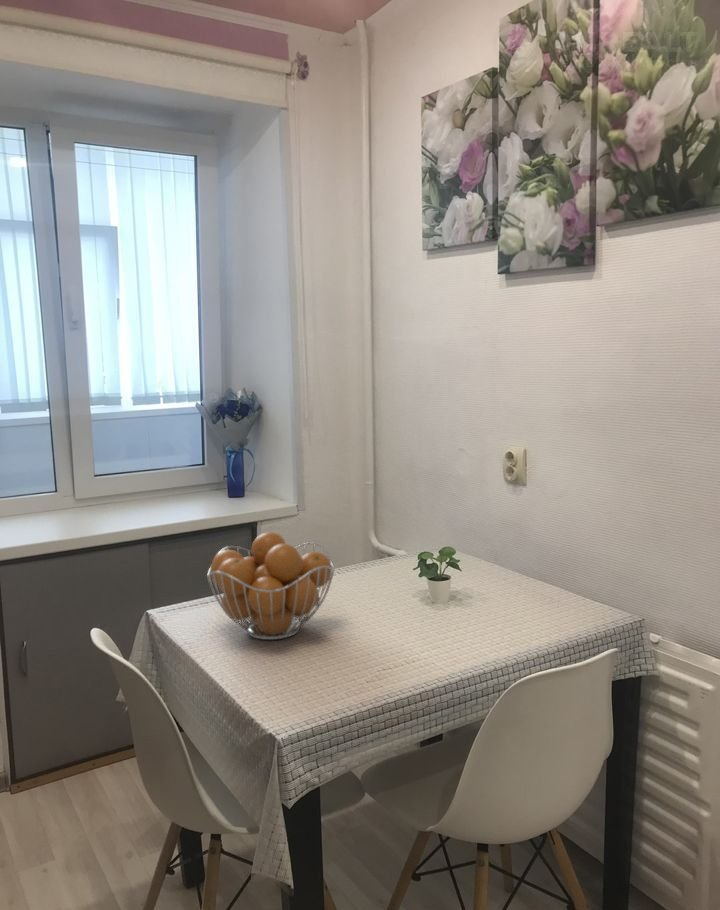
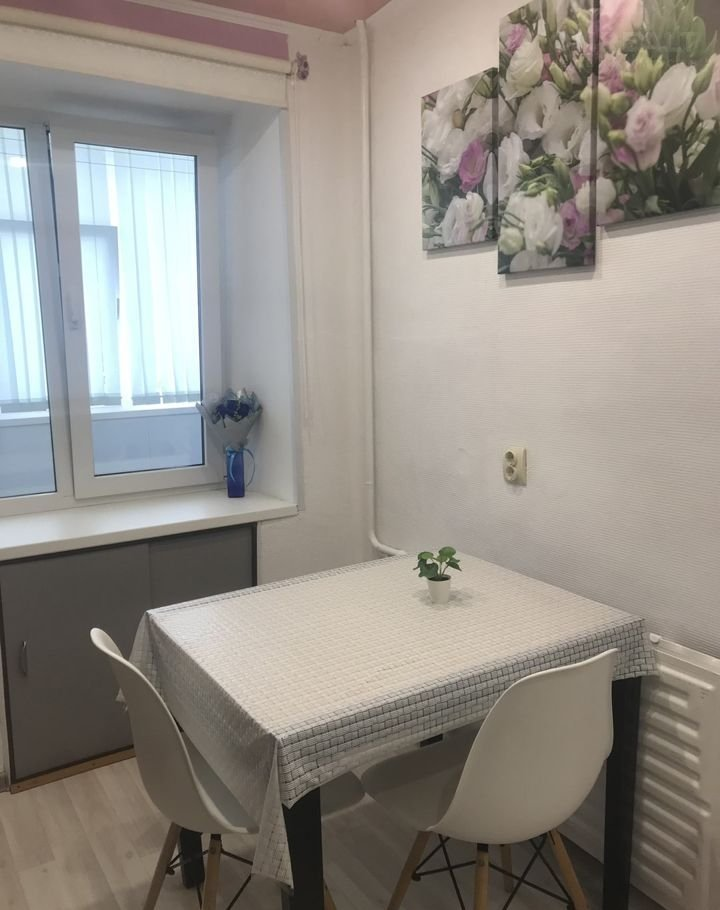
- fruit basket [206,531,336,641]
